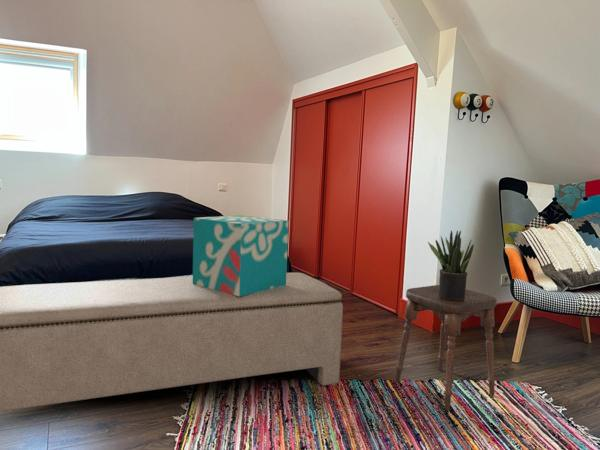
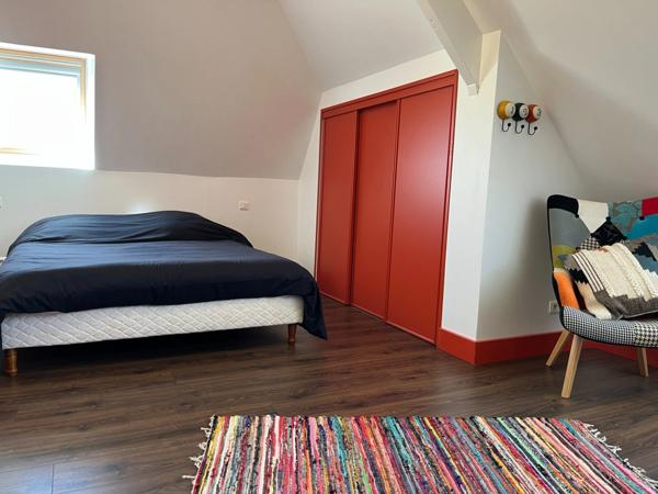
- bench [0,272,344,413]
- stool [394,284,498,412]
- decorative box [192,214,289,296]
- potted plant [427,230,475,301]
